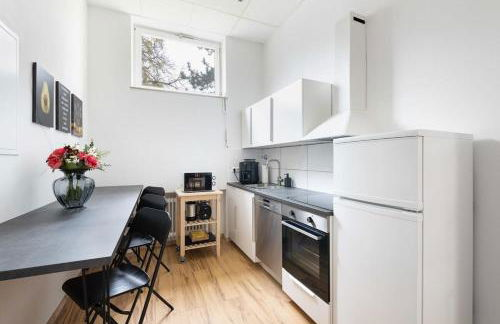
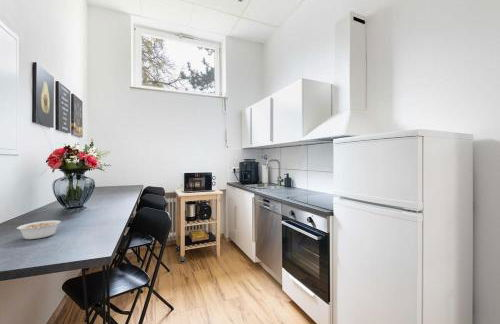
+ legume [16,218,69,240]
